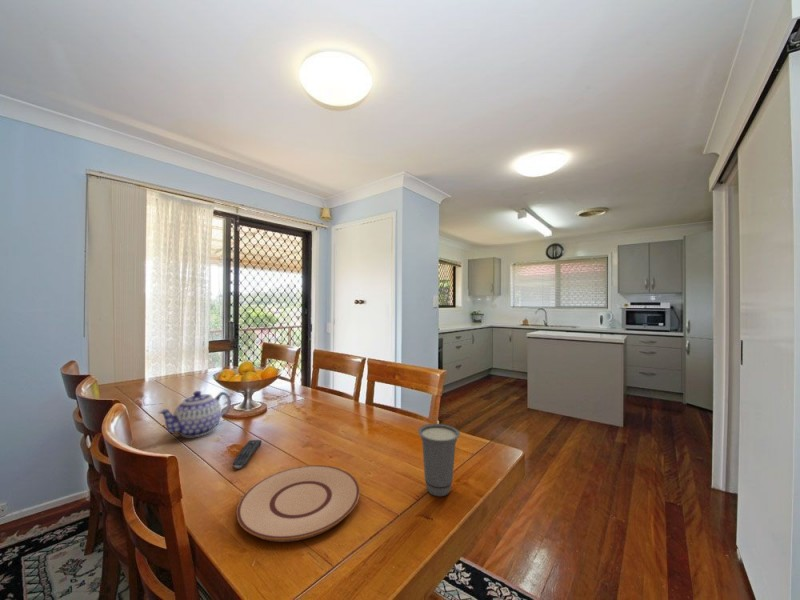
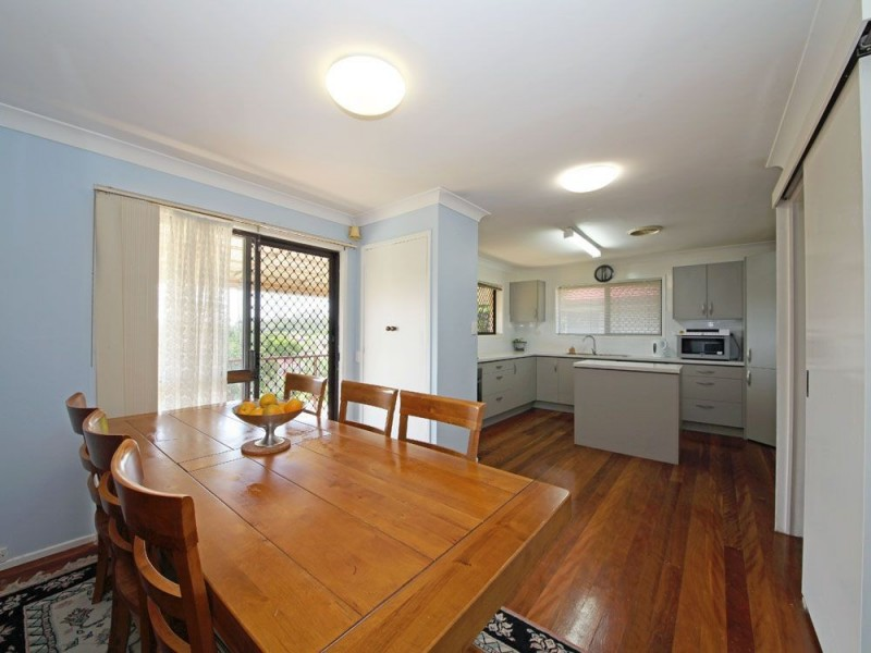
- plate [236,464,361,543]
- remote control [232,439,263,470]
- teapot [157,390,232,438]
- cup [417,423,461,497]
